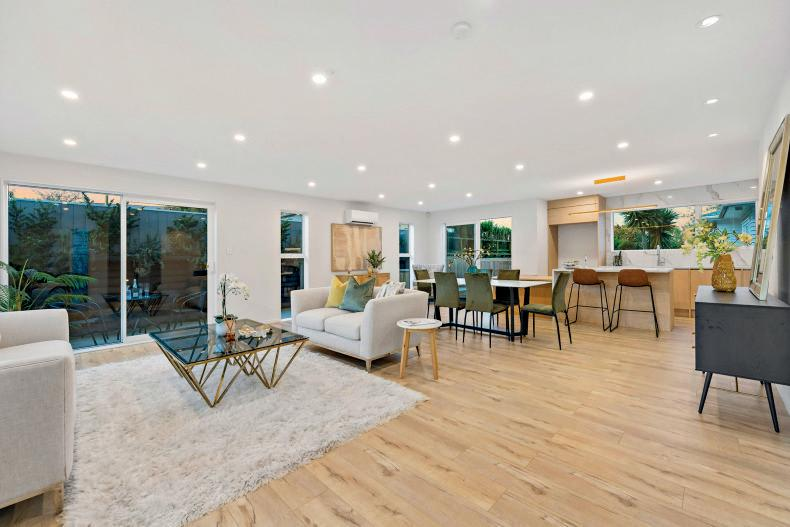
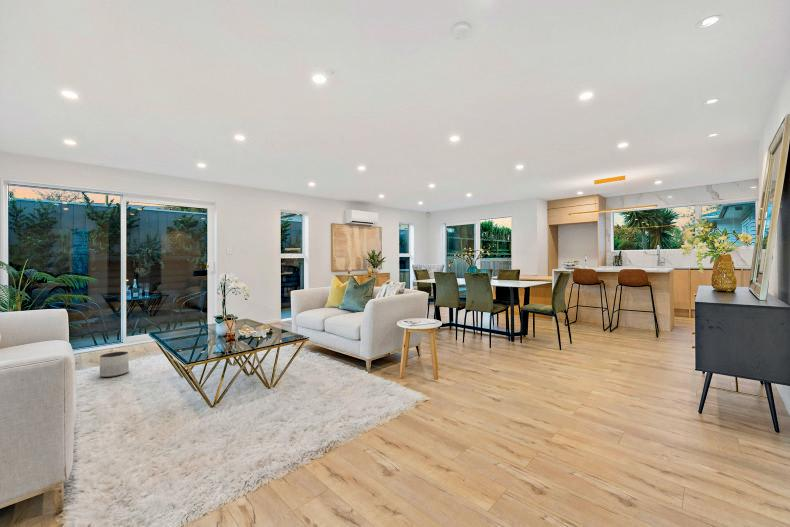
+ planter [99,351,130,378]
